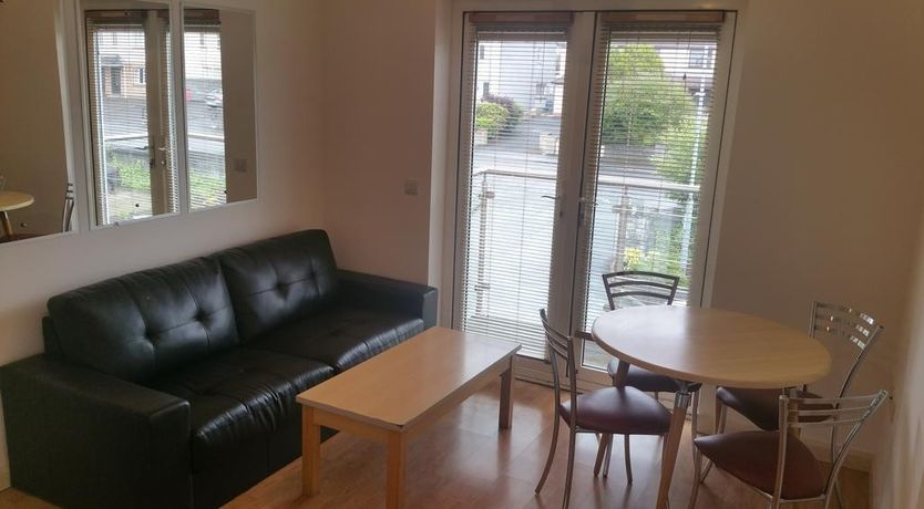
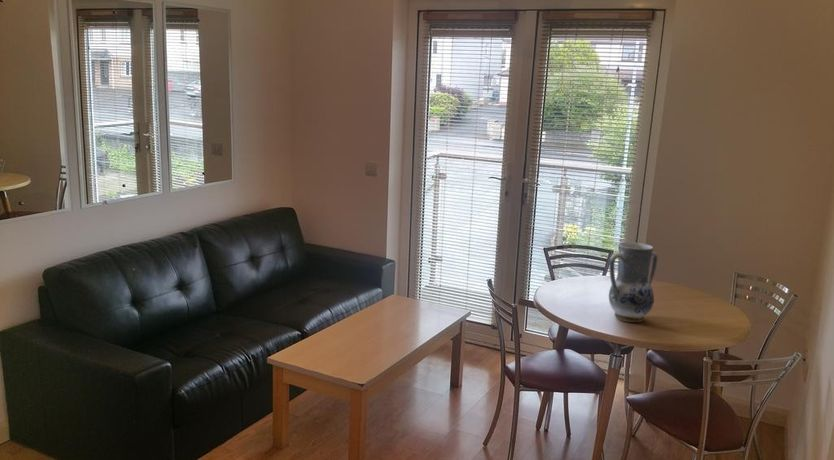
+ vase [608,241,659,323]
